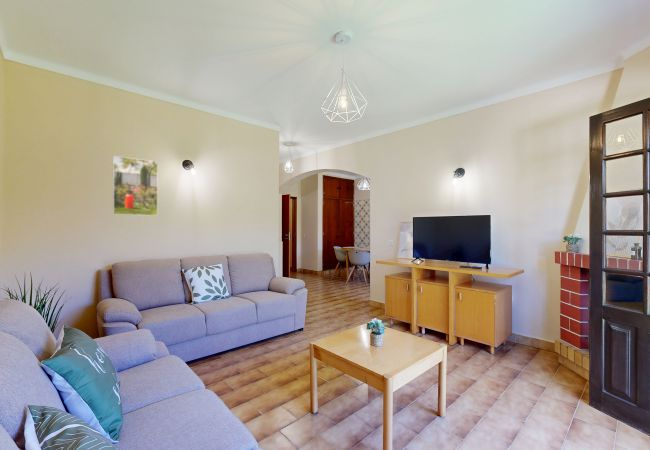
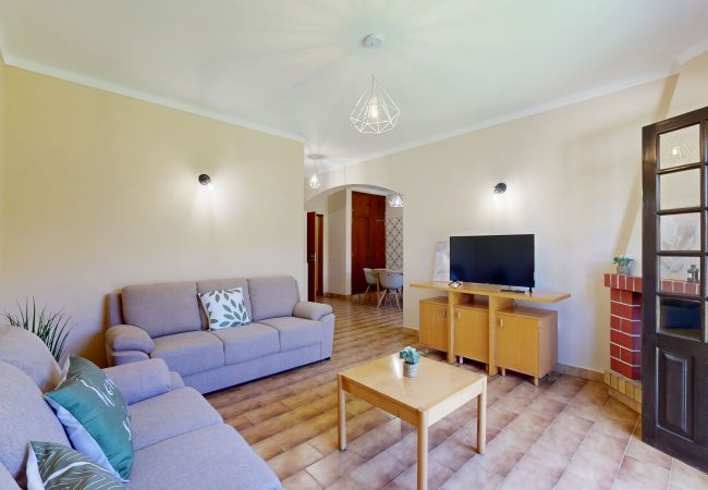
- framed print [112,155,159,216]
